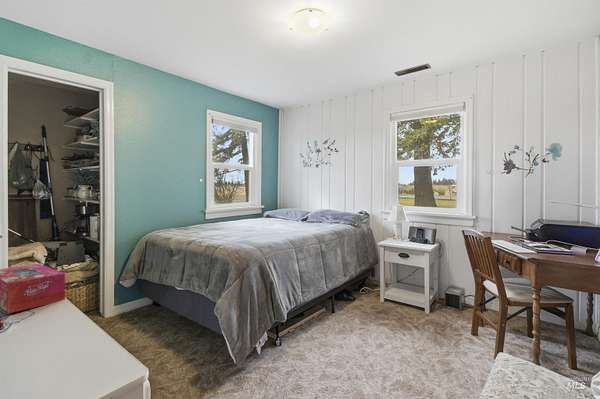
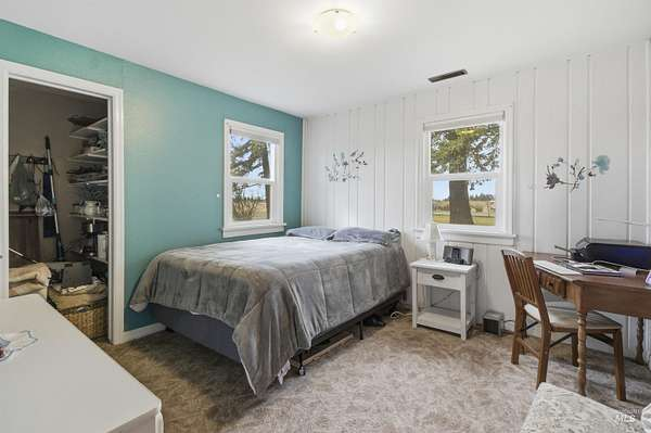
- tissue box [0,263,66,314]
